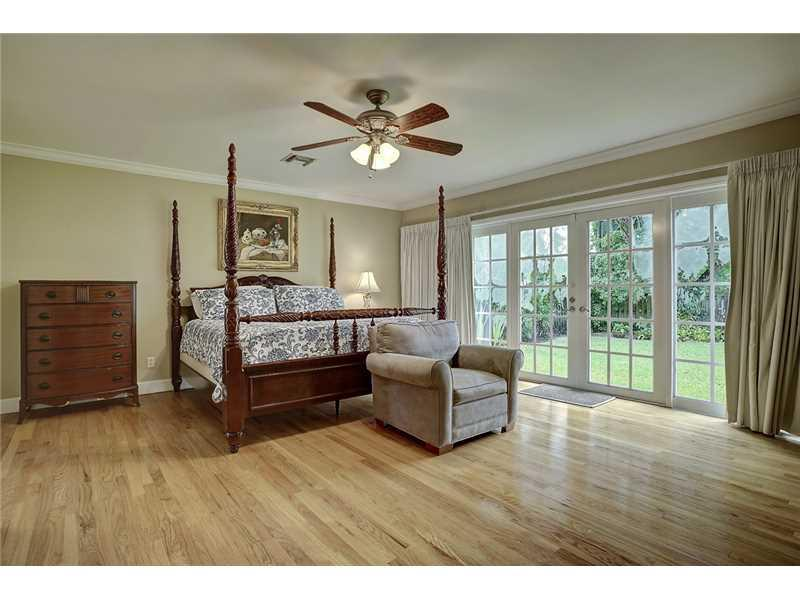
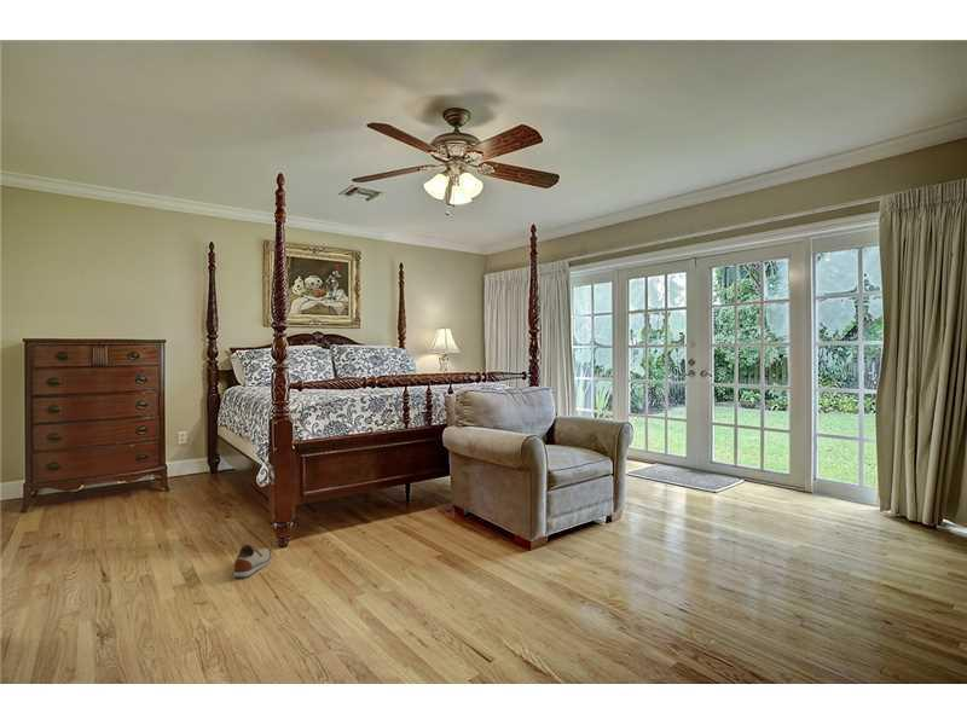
+ shoe [232,543,272,578]
